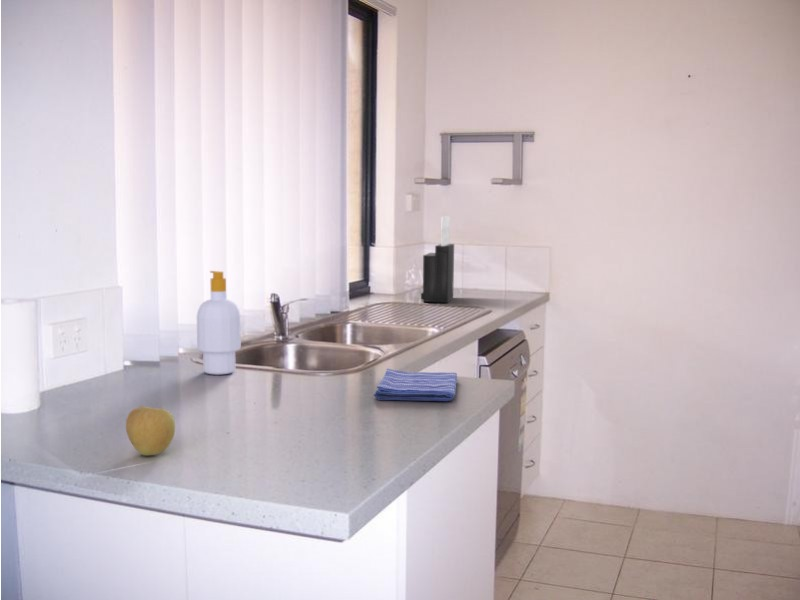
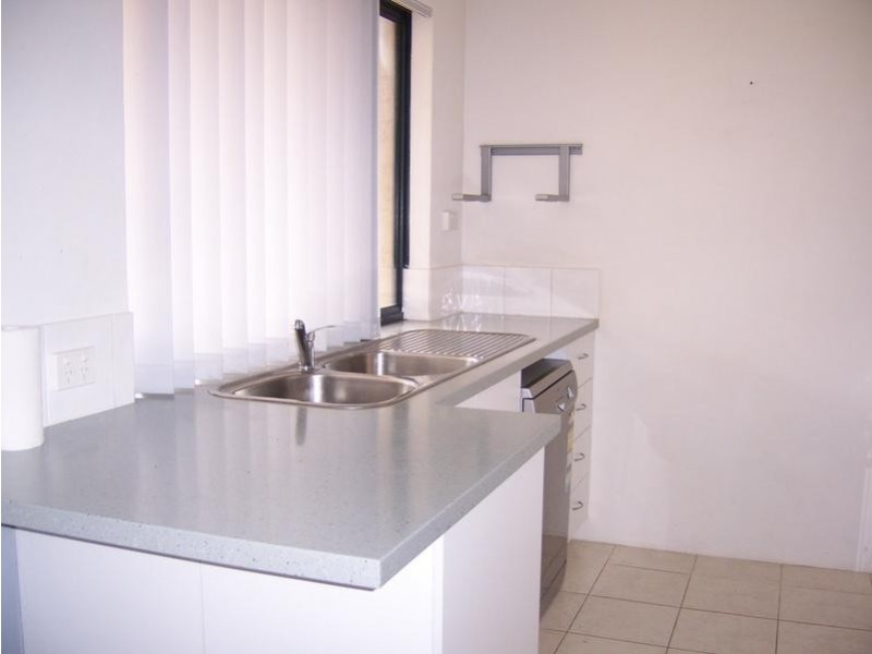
- dish towel [373,368,458,402]
- apple [125,405,176,457]
- knife block [420,215,455,304]
- soap bottle [196,270,242,376]
